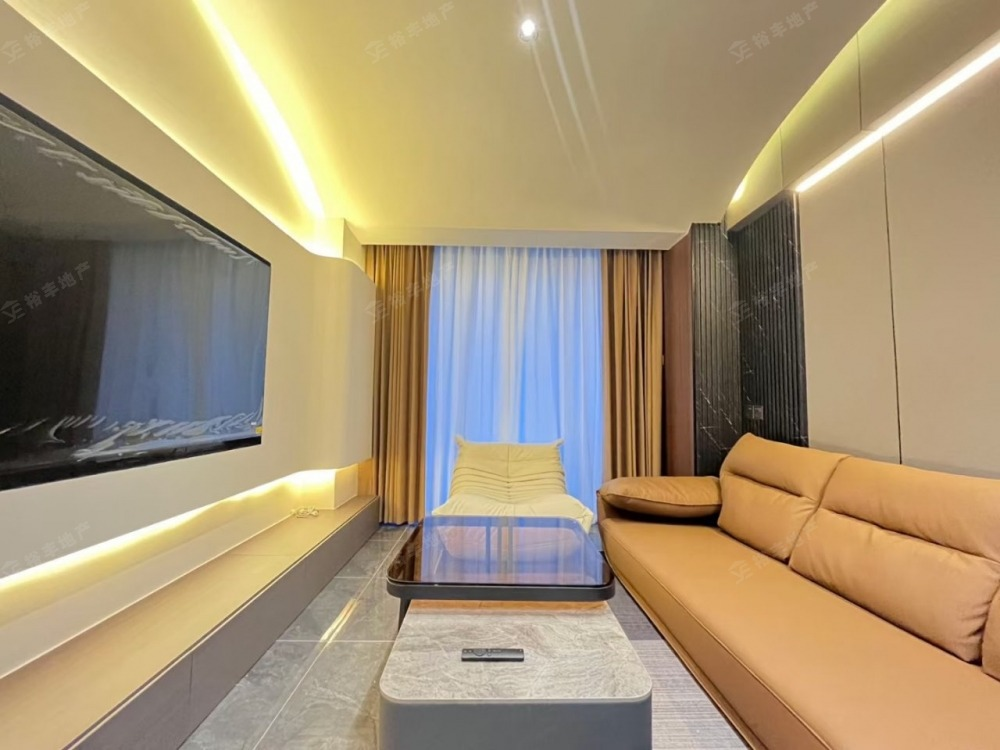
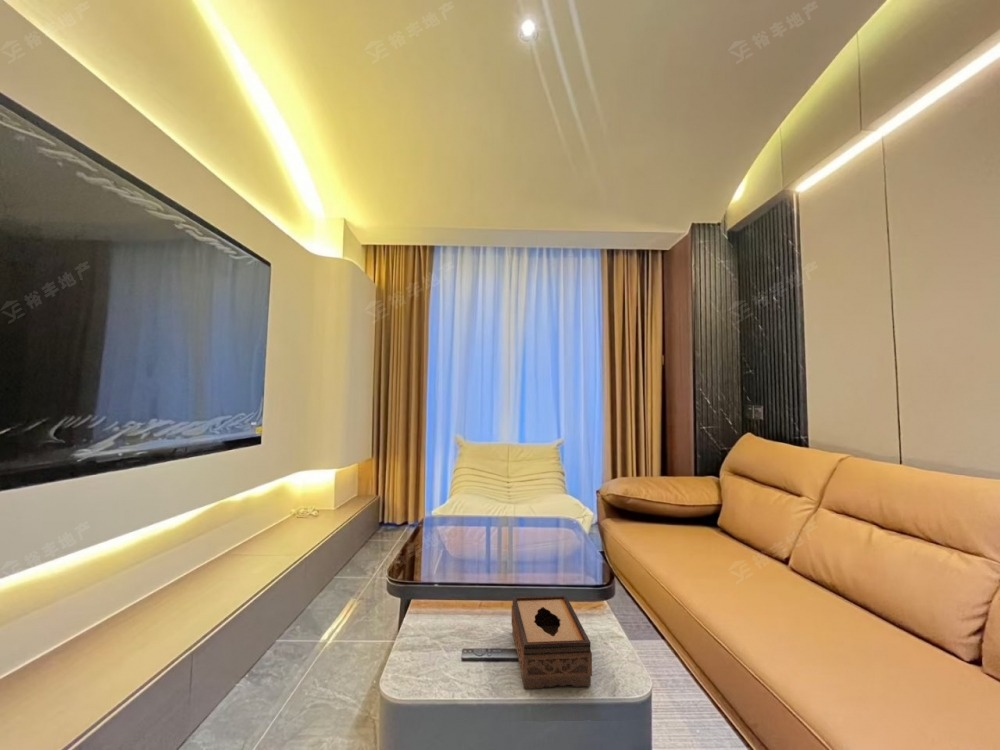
+ tissue box [511,595,593,690]
